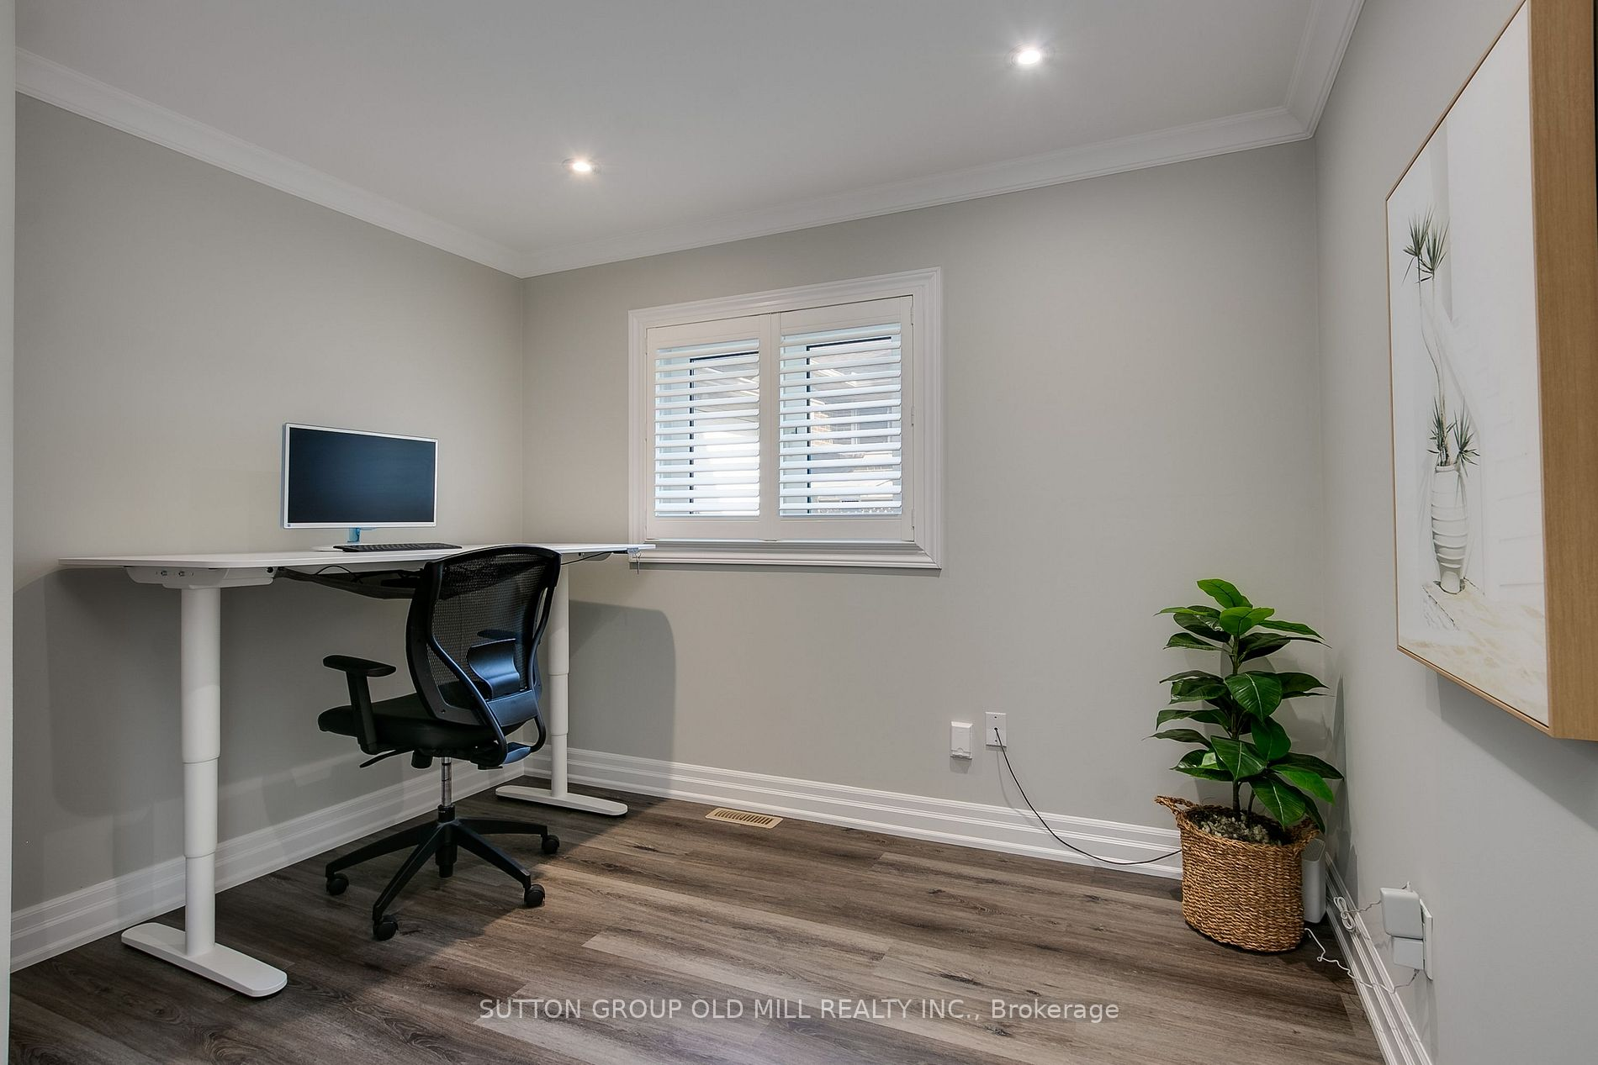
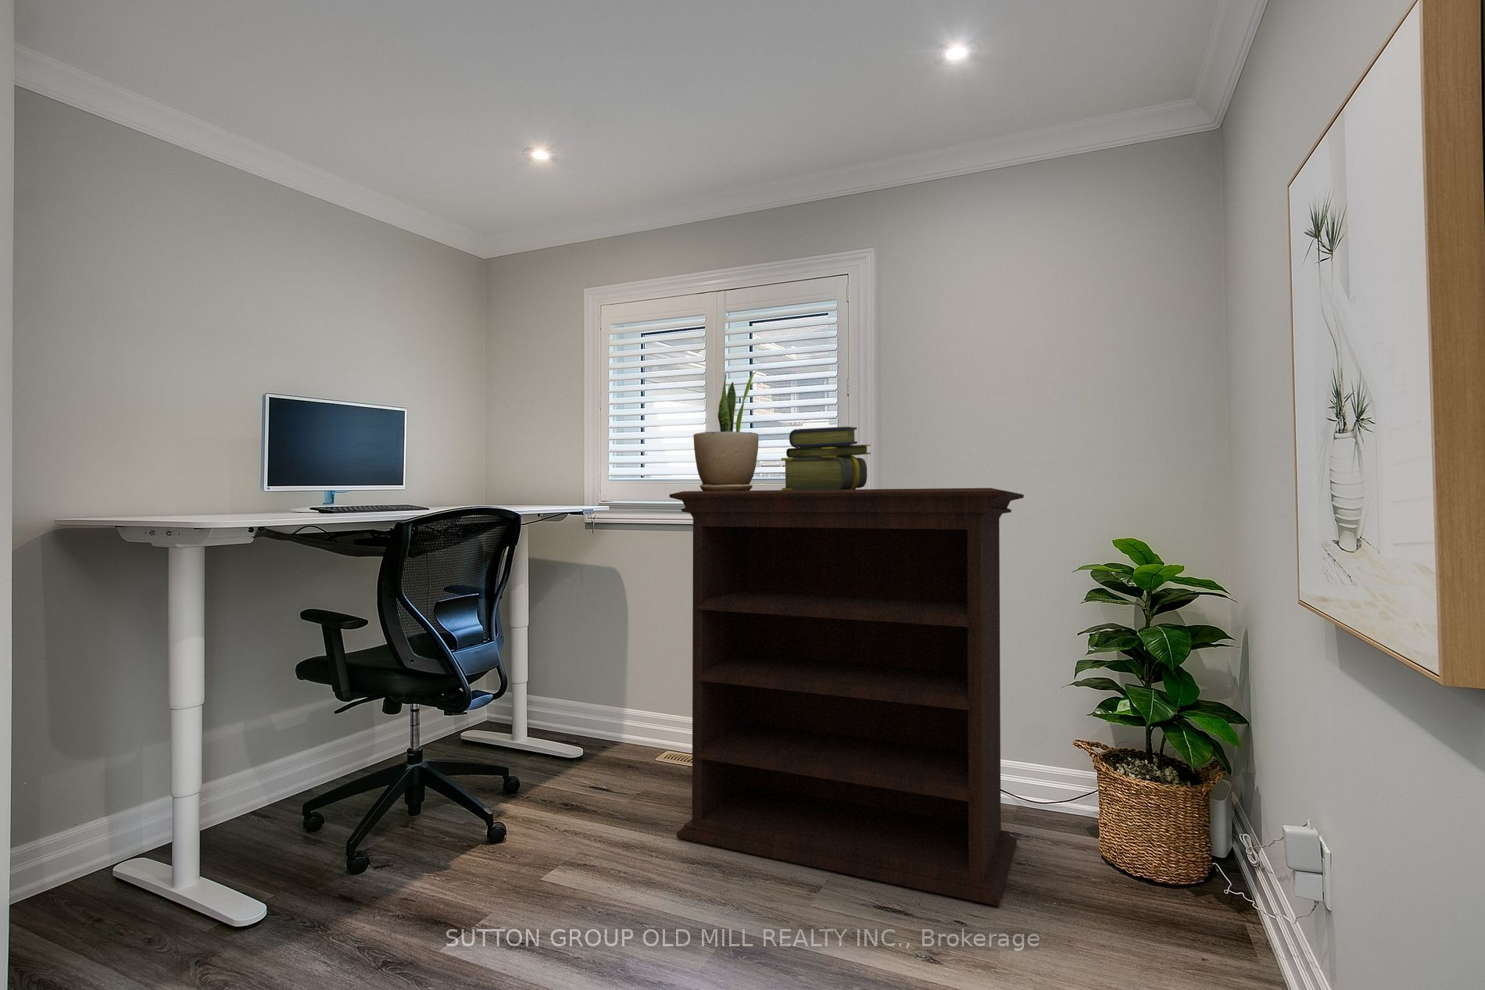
+ potted plant [693,370,759,491]
+ stack of books [781,425,872,489]
+ bookshelf [670,487,1024,906]
